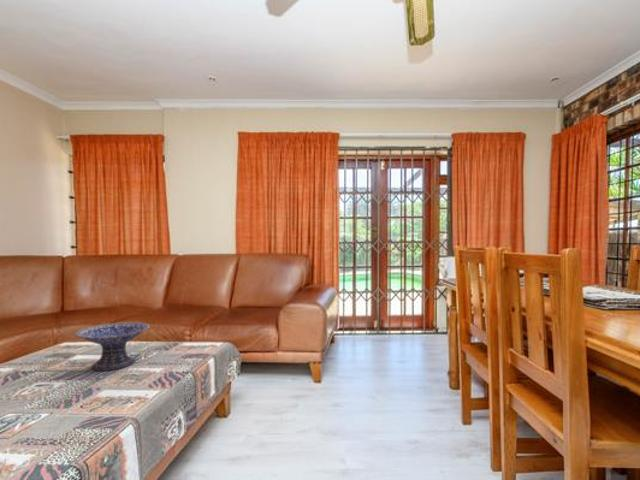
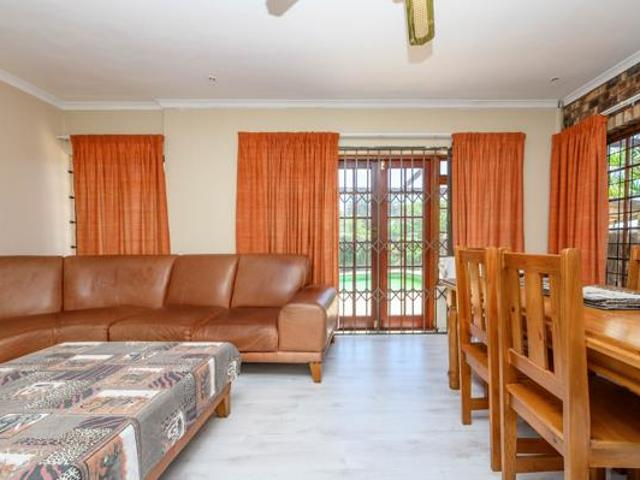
- decorative bowl [74,321,151,372]
